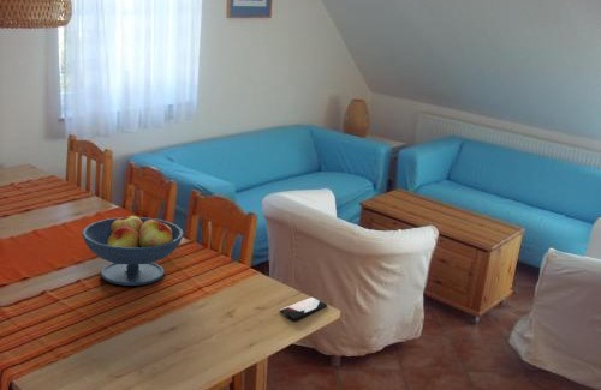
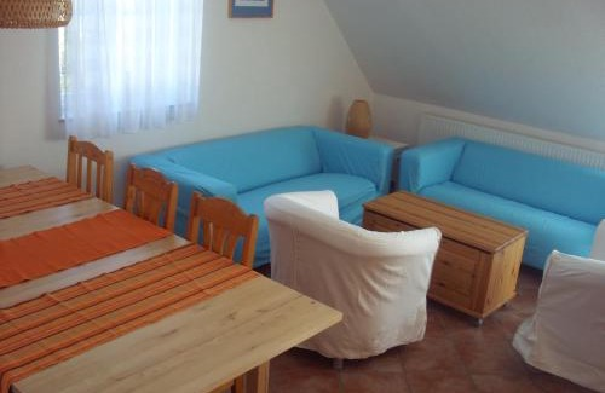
- fruit bowl [81,212,185,287]
- smartphone [278,296,328,320]
